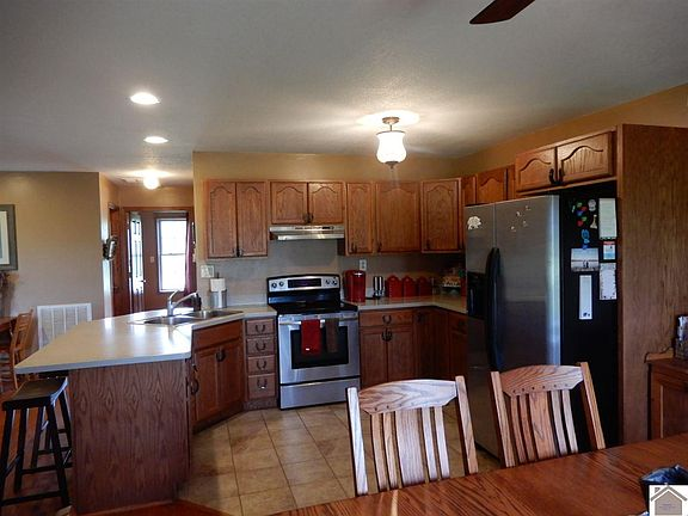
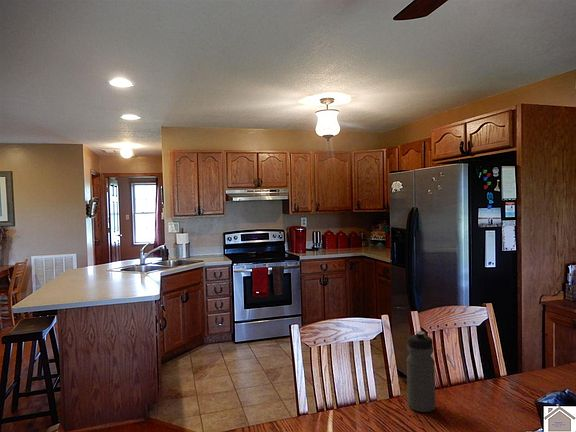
+ water bottle [406,330,436,413]
